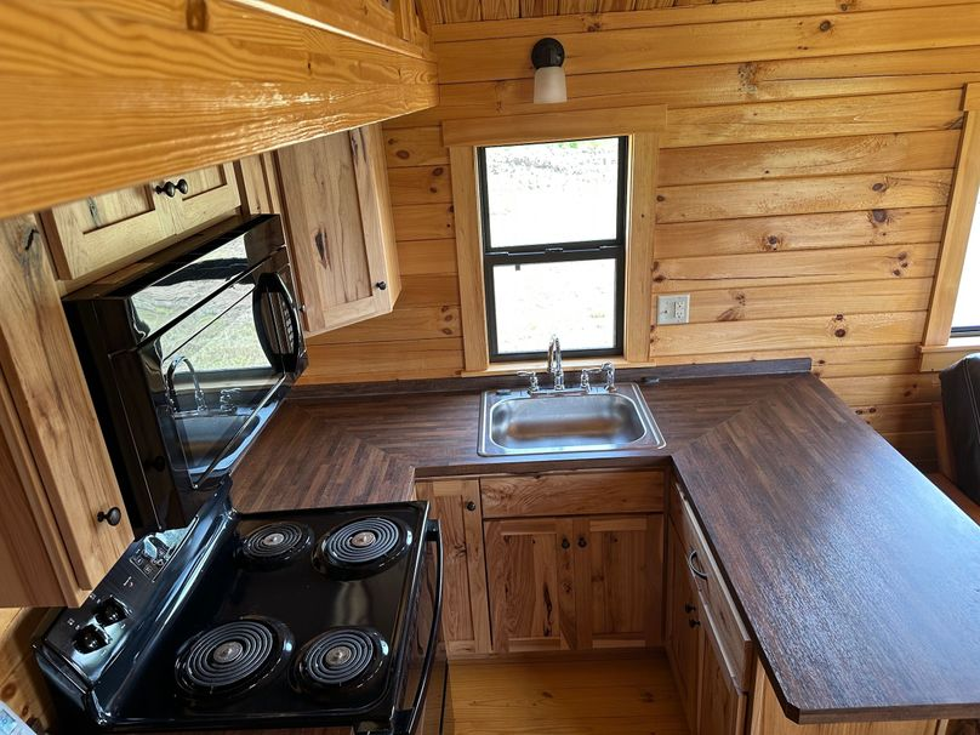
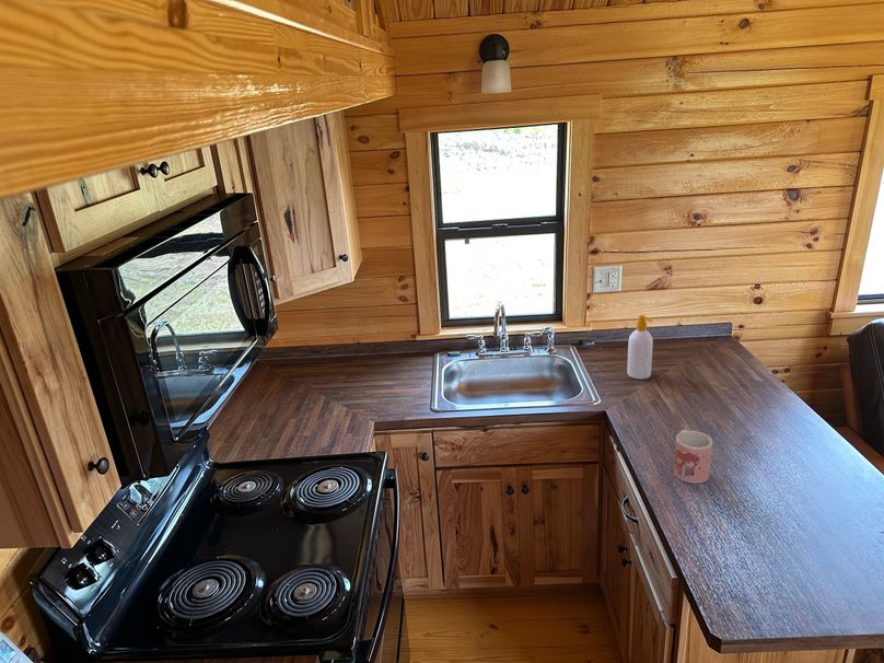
+ soap bottle [626,314,654,380]
+ mug [673,429,713,485]
